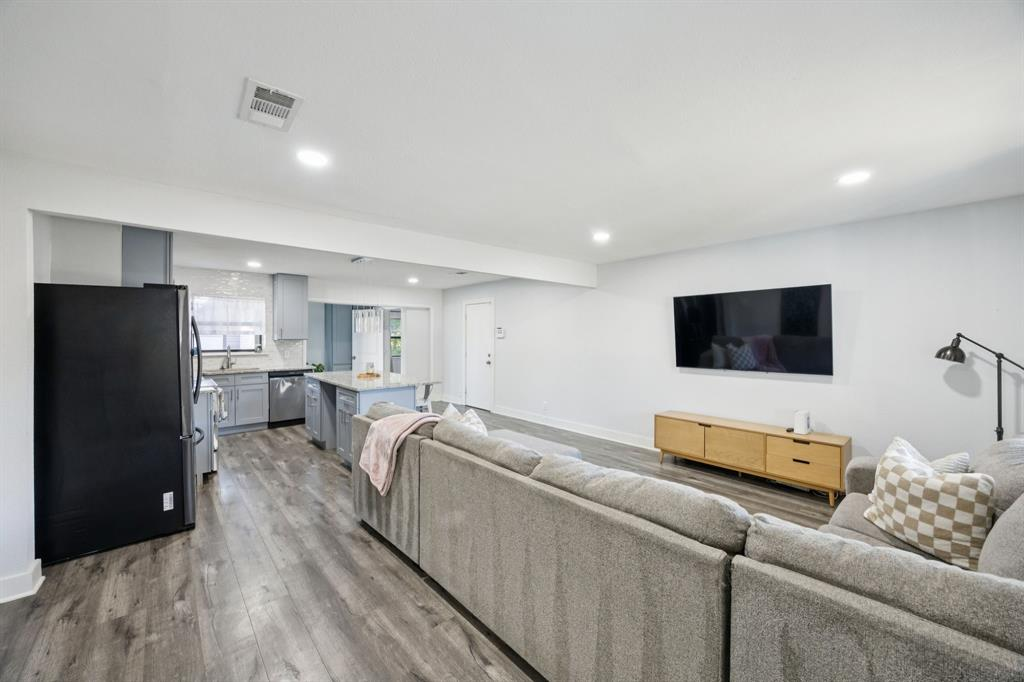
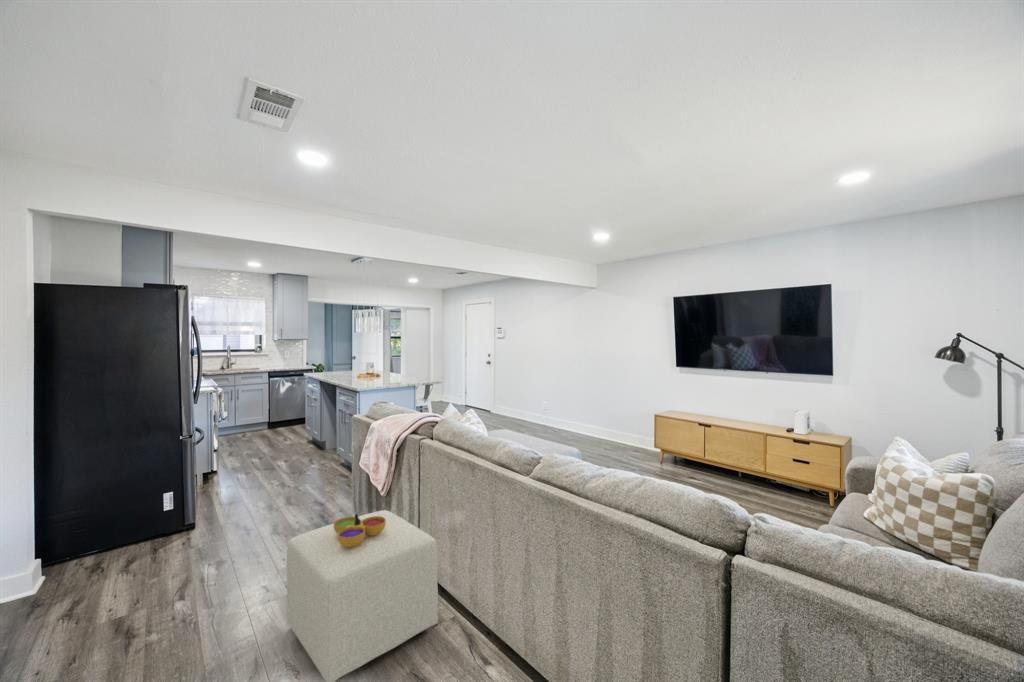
+ decorative bowl [333,513,386,547]
+ ottoman [286,509,439,682]
